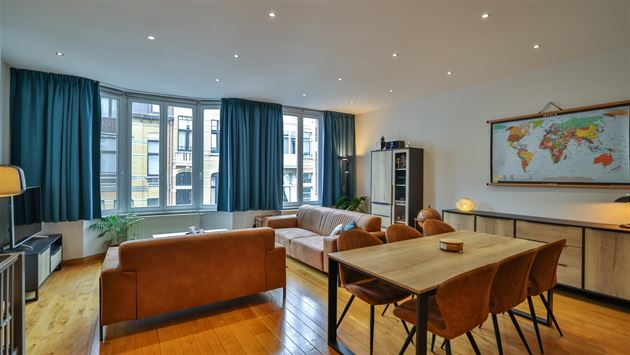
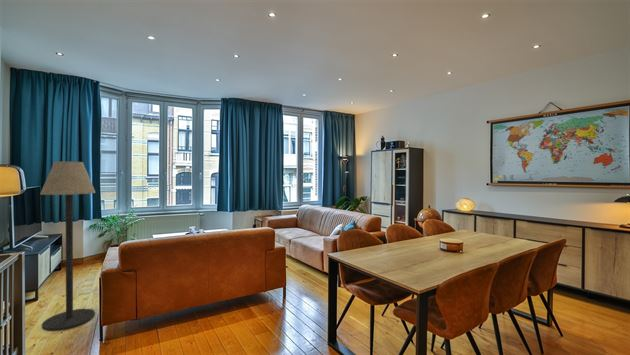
+ floor lamp [39,160,97,332]
